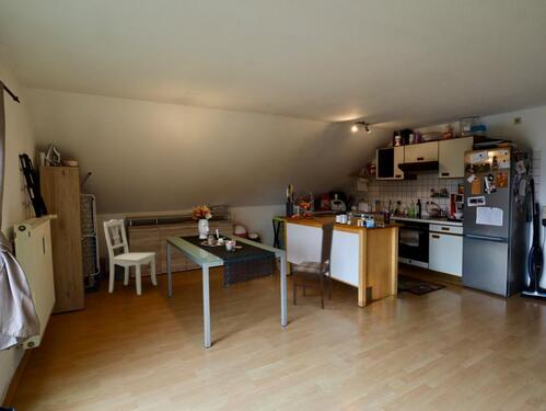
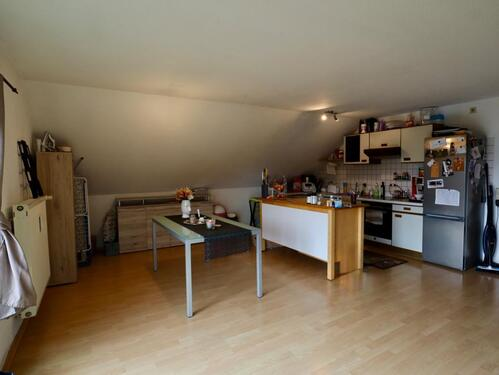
- dining chair [292,219,336,310]
- dining chair [103,218,158,296]
